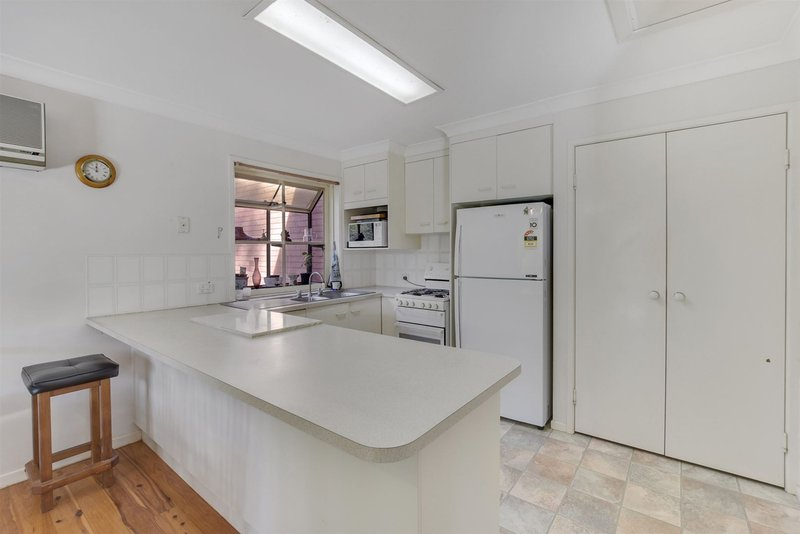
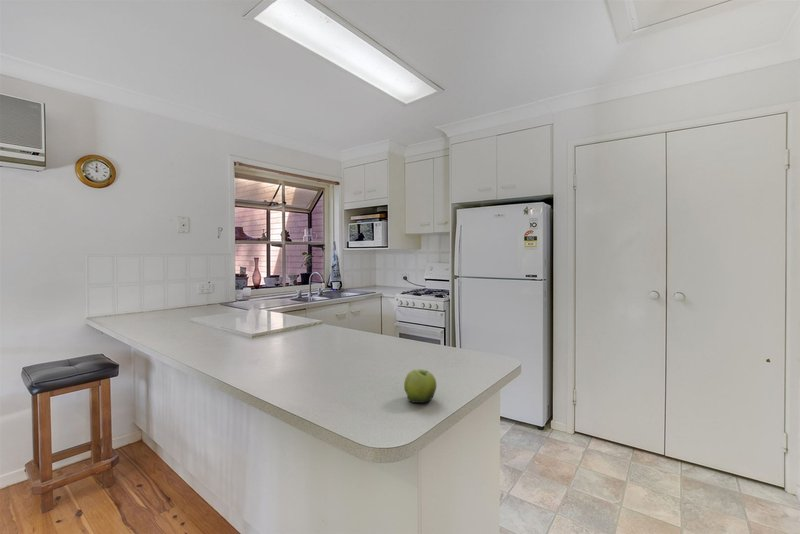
+ fruit [403,368,437,404]
